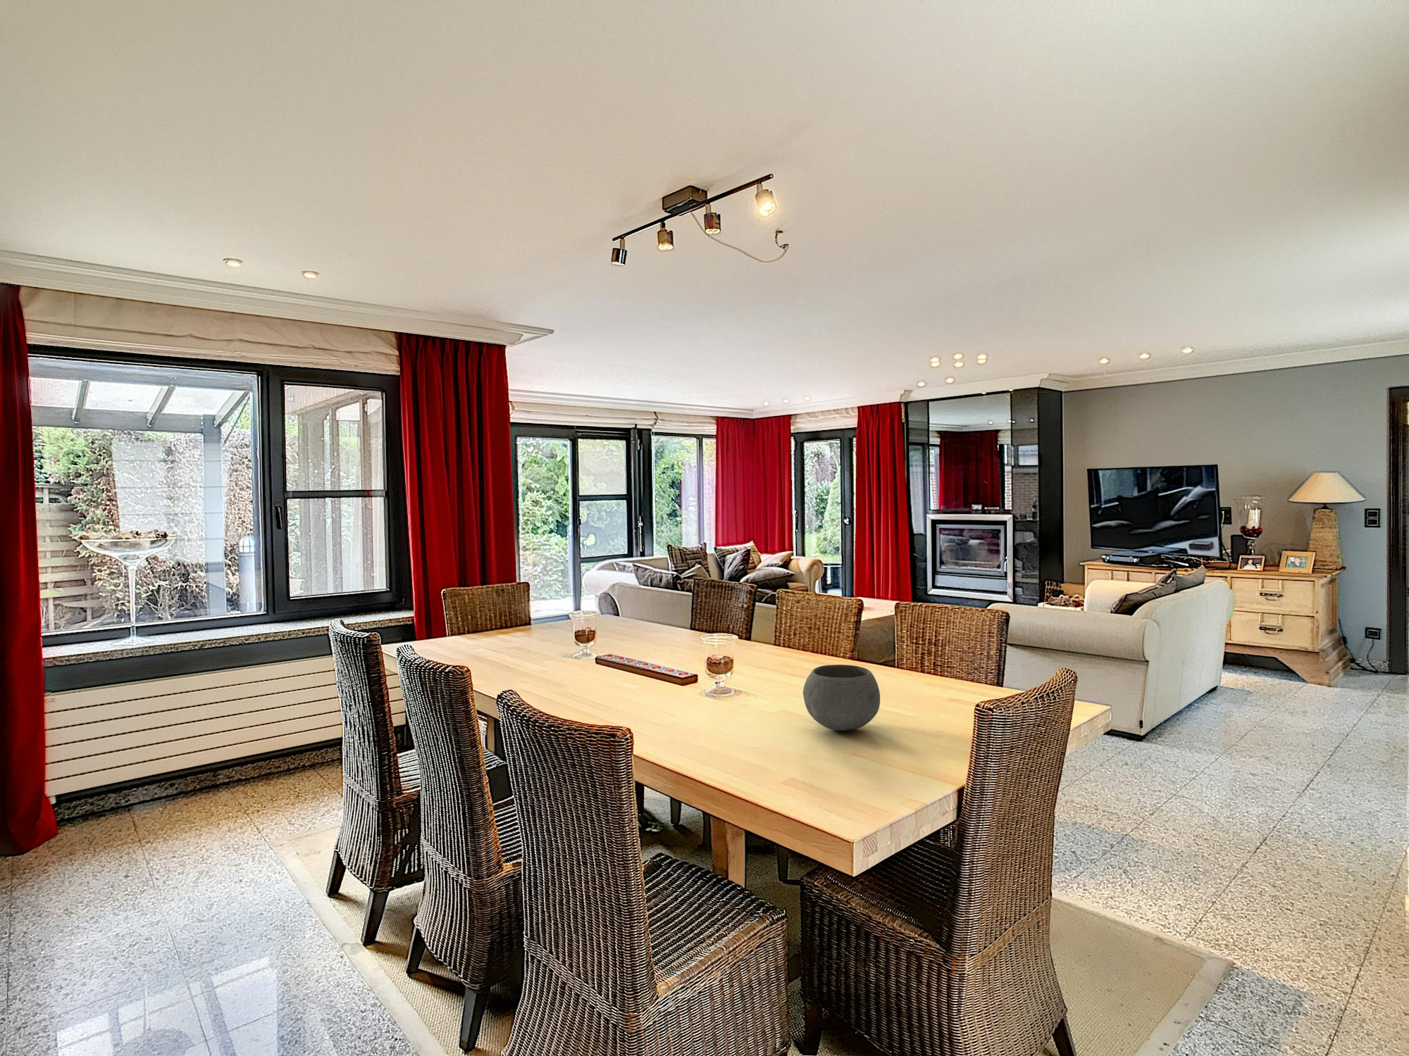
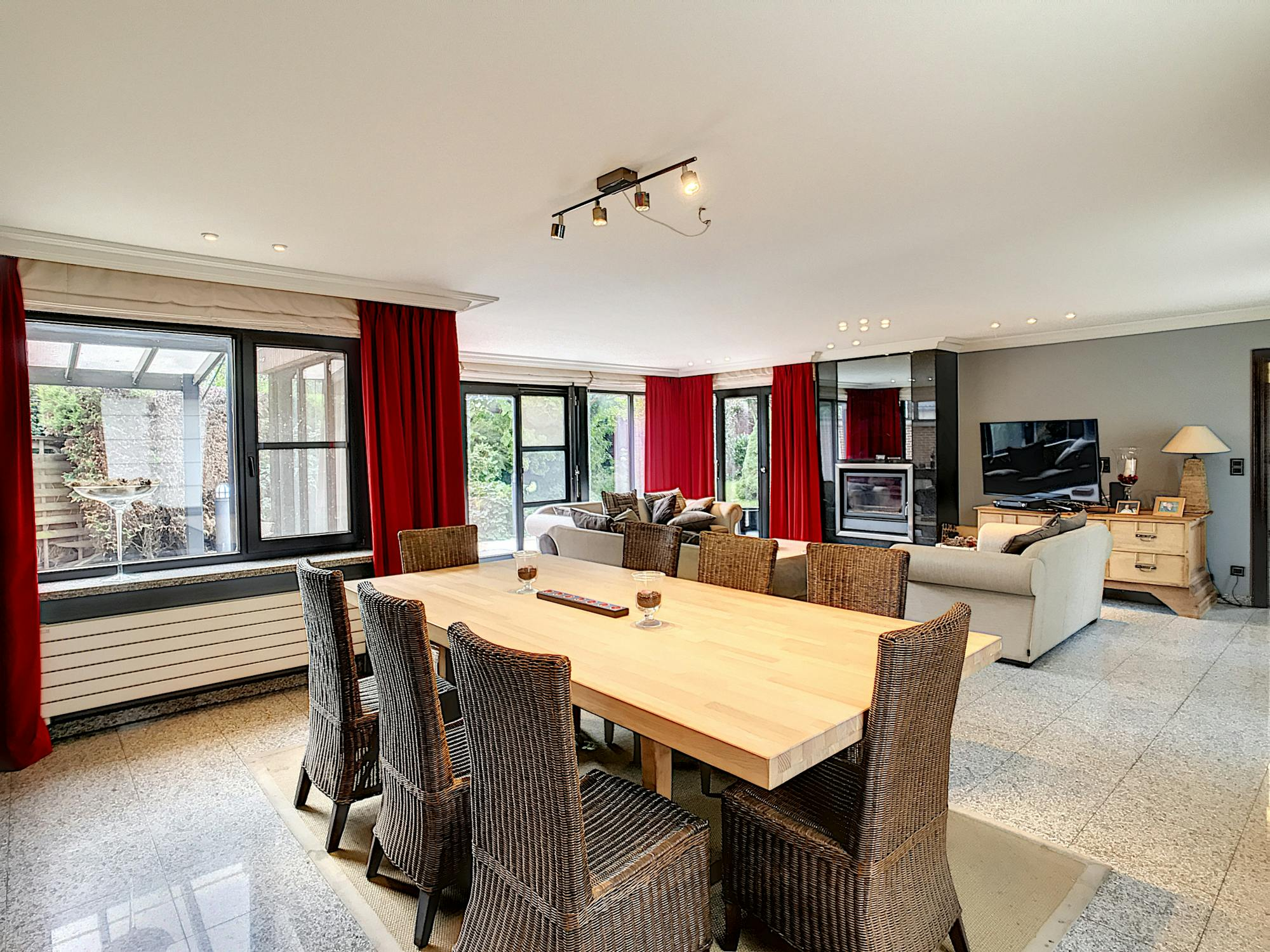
- bowl [802,663,881,731]
